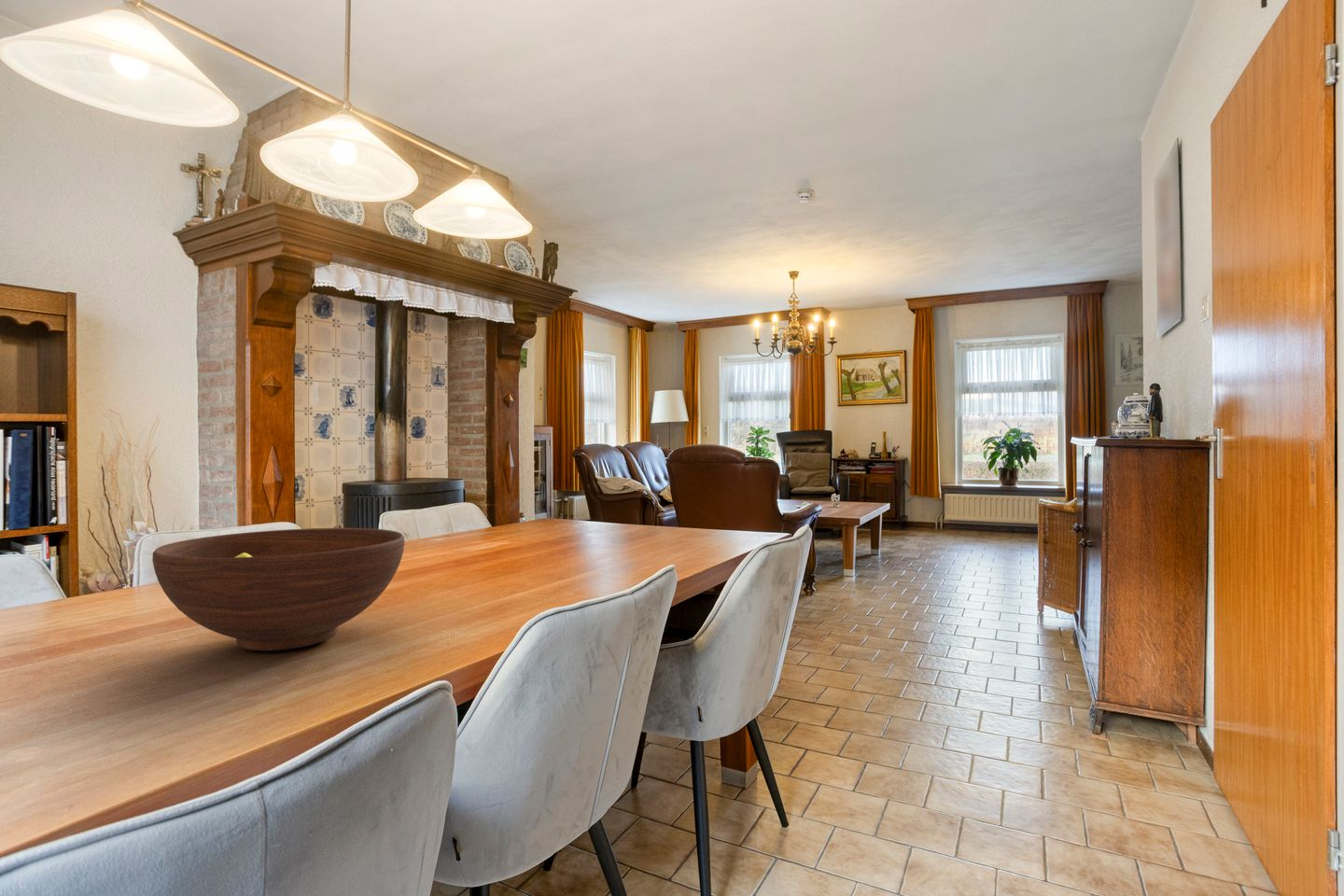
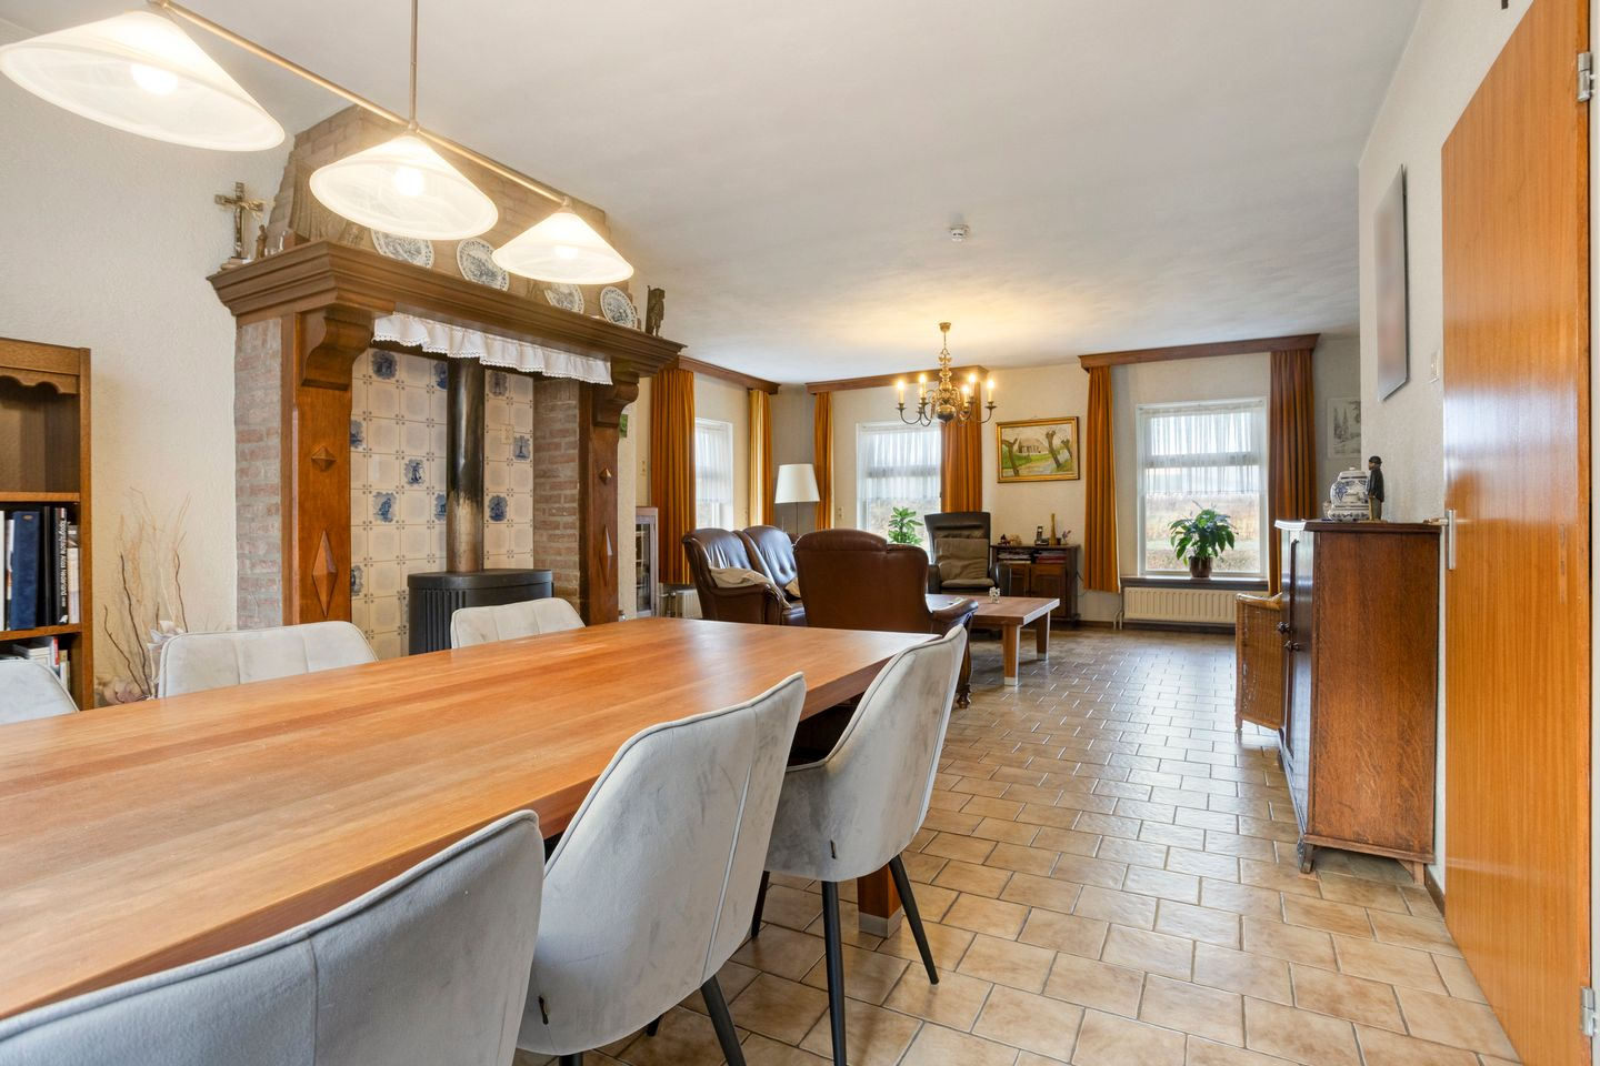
- fruit bowl [151,527,405,651]
